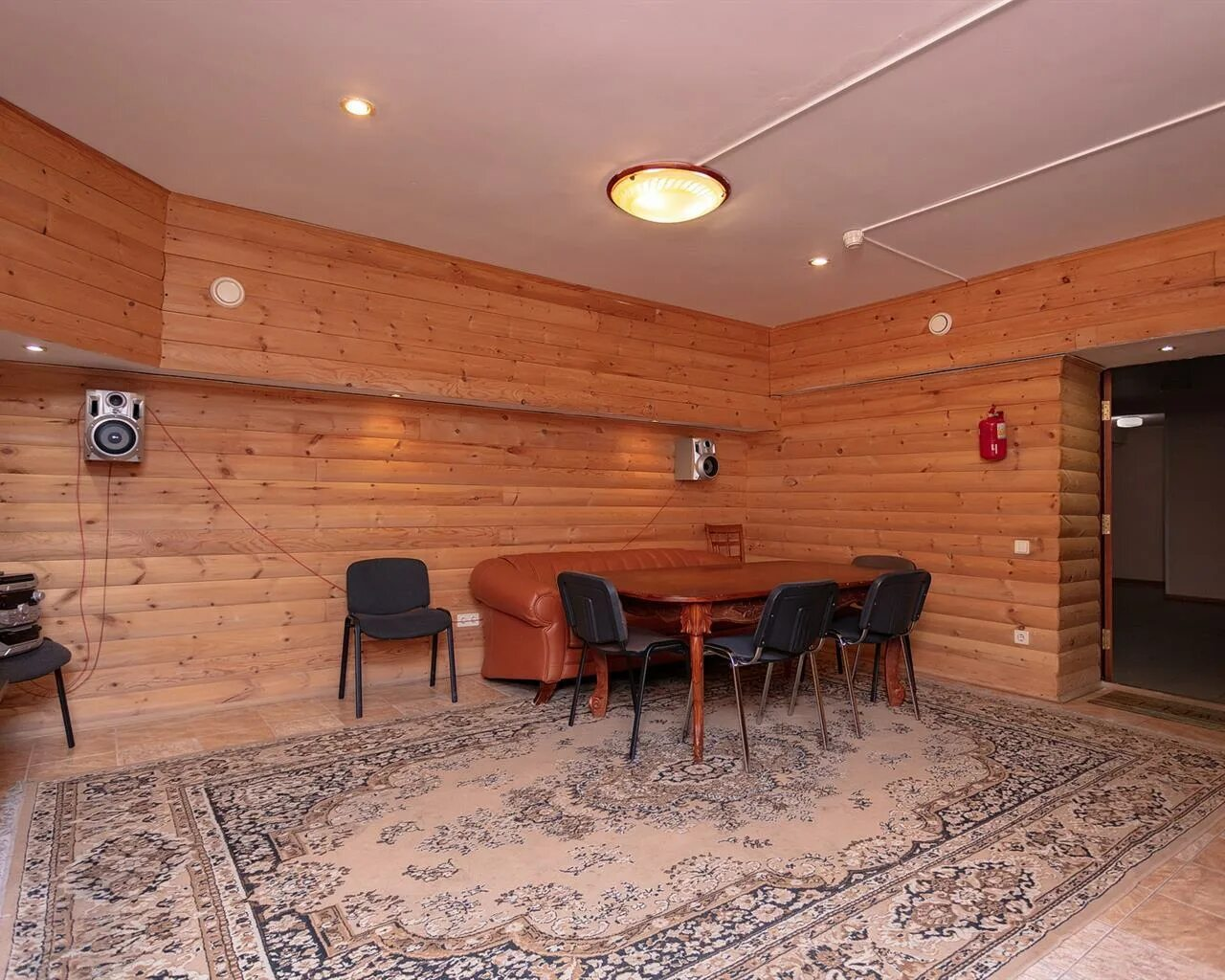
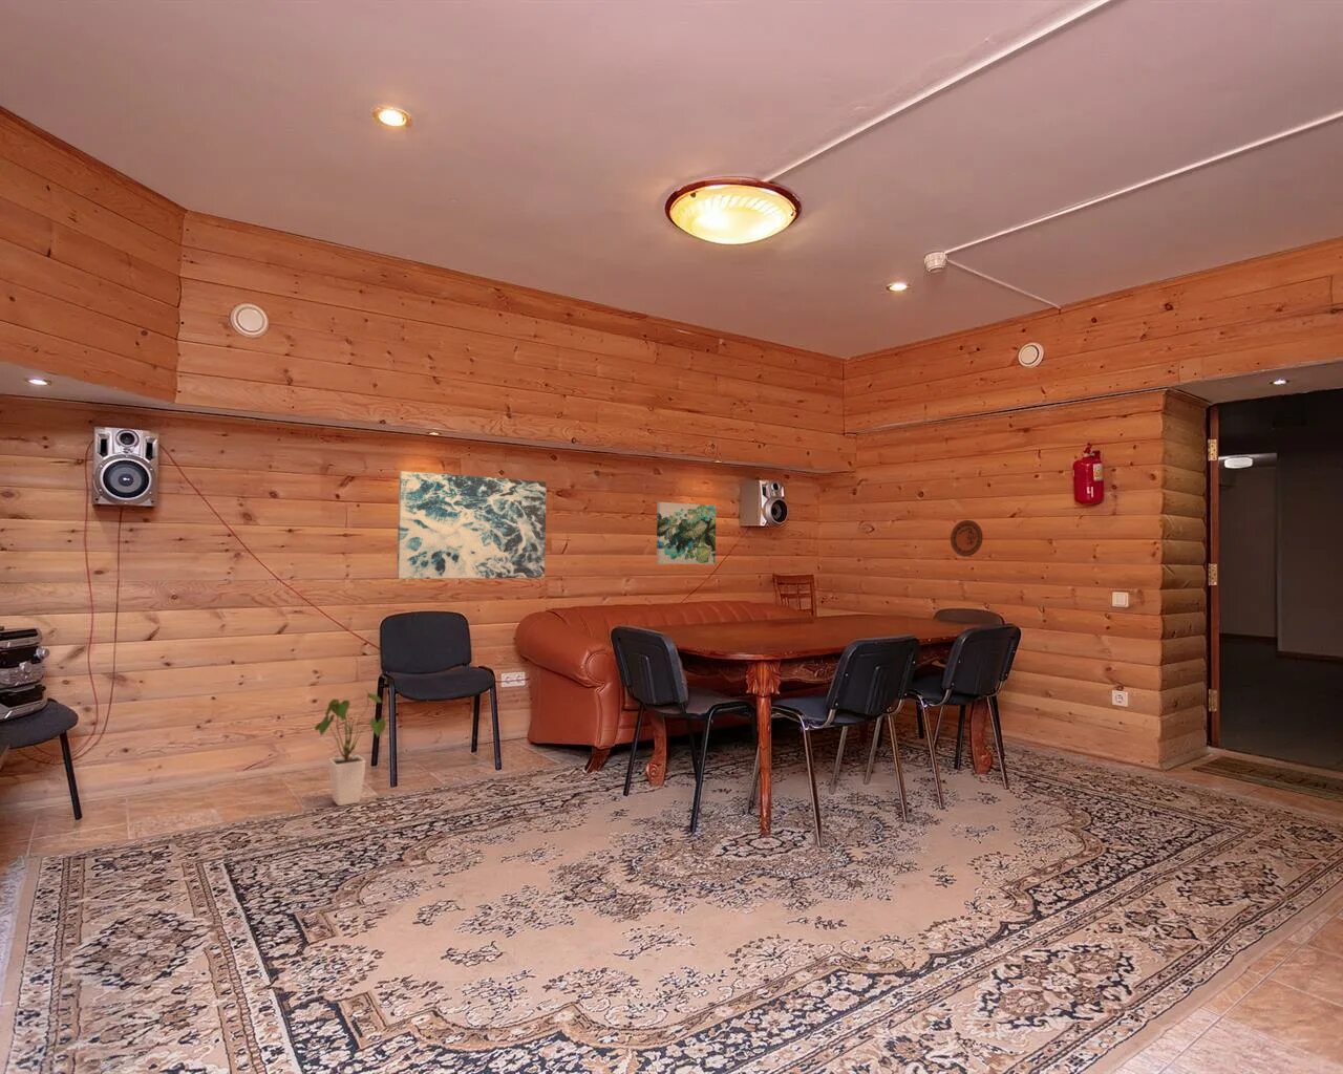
+ wall art [396,470,548,580]
+ decorative plate [949,519,985,557]
+ wall art [656,501,717,565]
+ house plant [314,692,387,807]
